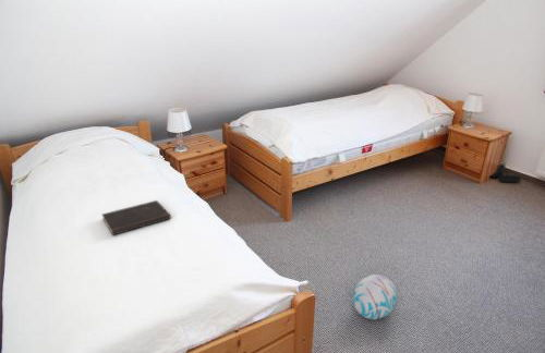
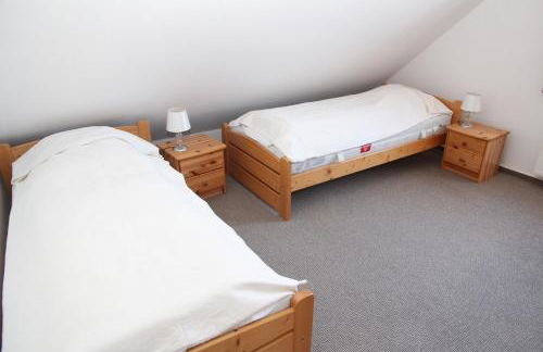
- boots [489,162,522,183]
- ball [352,273,398,320]
- hardcover book [101,199,172,236]
